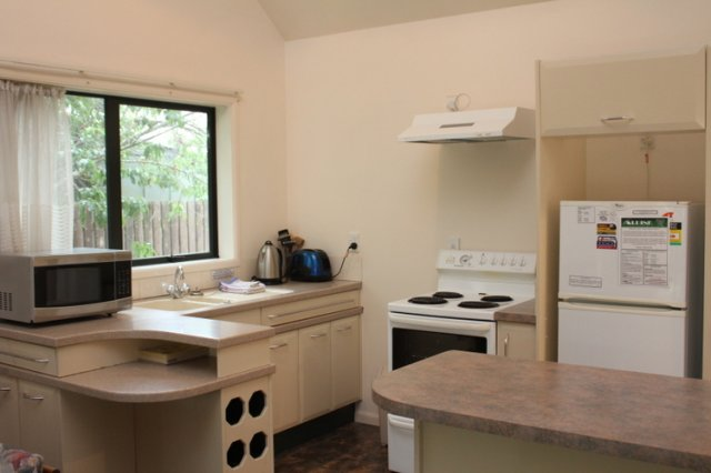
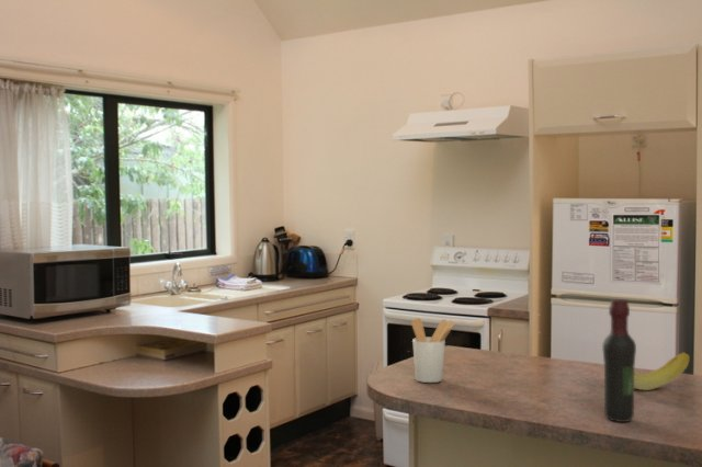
+ wine bottle [601,298,637,423]
+ fruit [634,351,691,391]
+ utensil holder [410,317,456,384]
